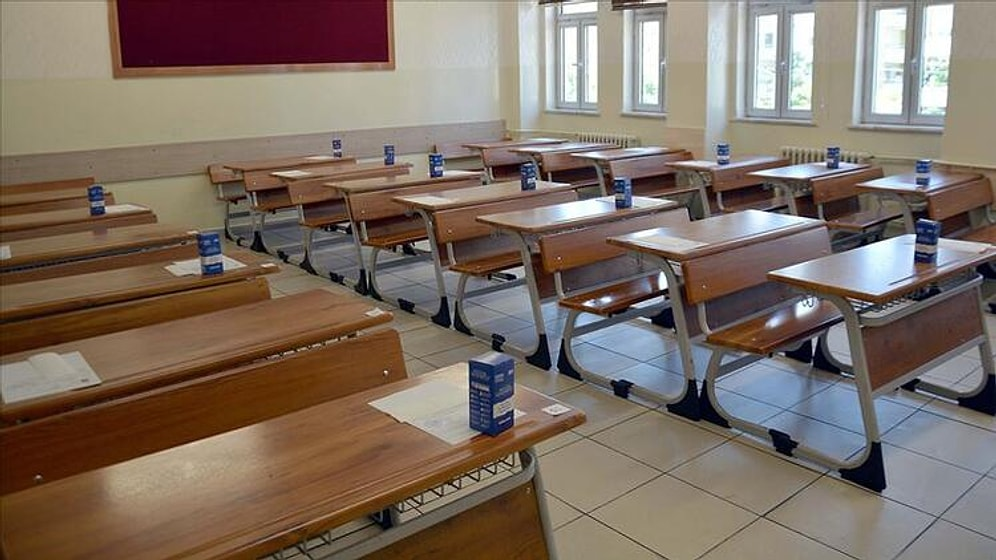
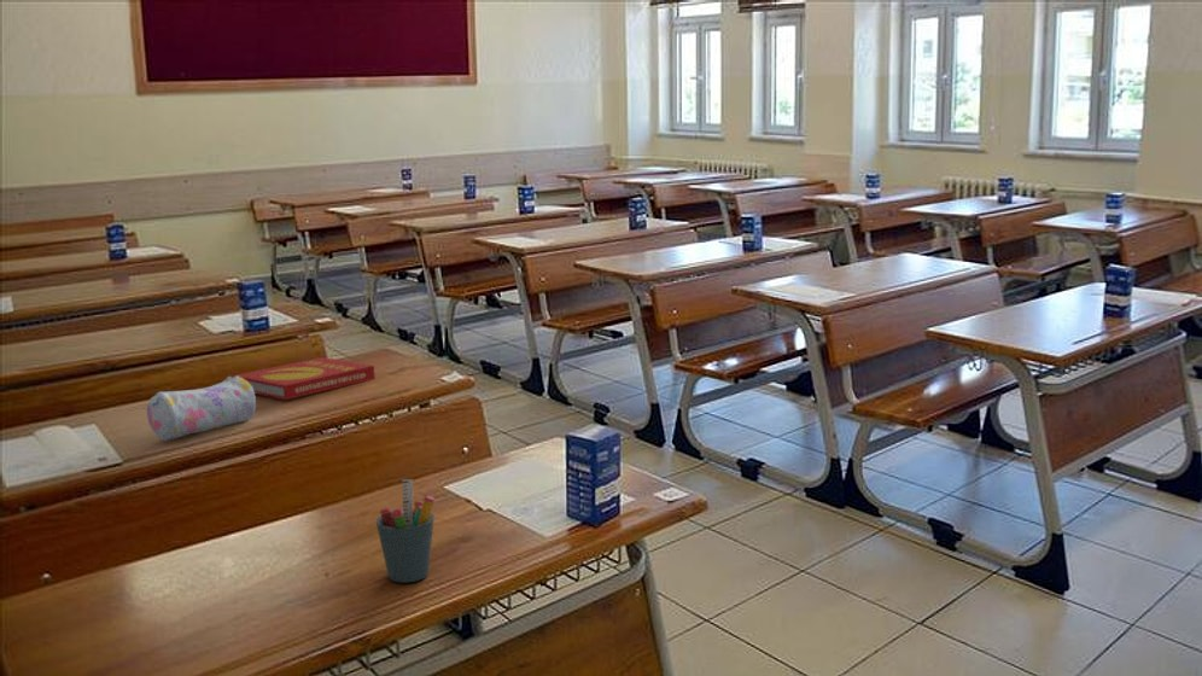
+ pencil case [146,375,257,442]
+ book [233,356,377,401]
+ pen holder [375,478,436,584]
